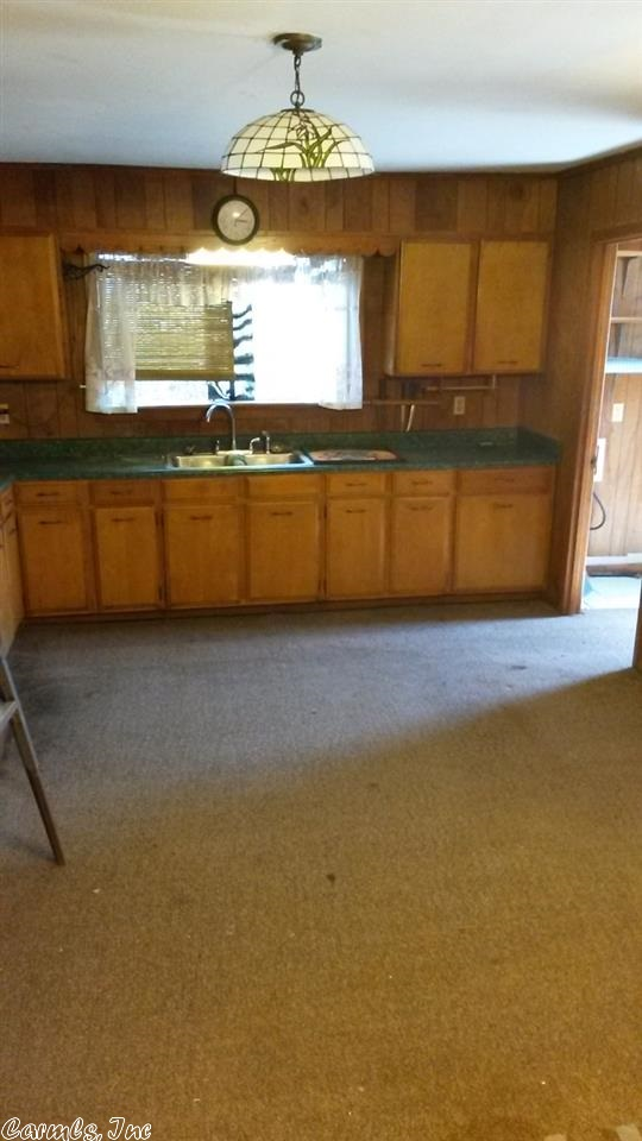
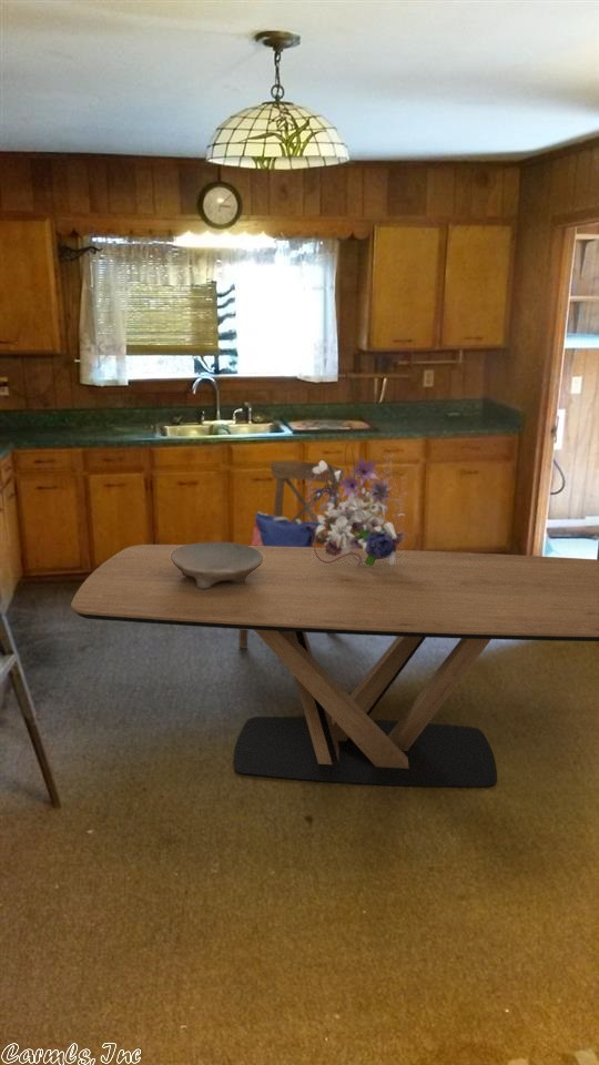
+ dining table [70,544,599,789]
+ bouquet [305,432,415,566]
+ tote bag [251,510,324,547]
+ bowl [171,541,263,589]
+ dining chair [237,460,346,650]
